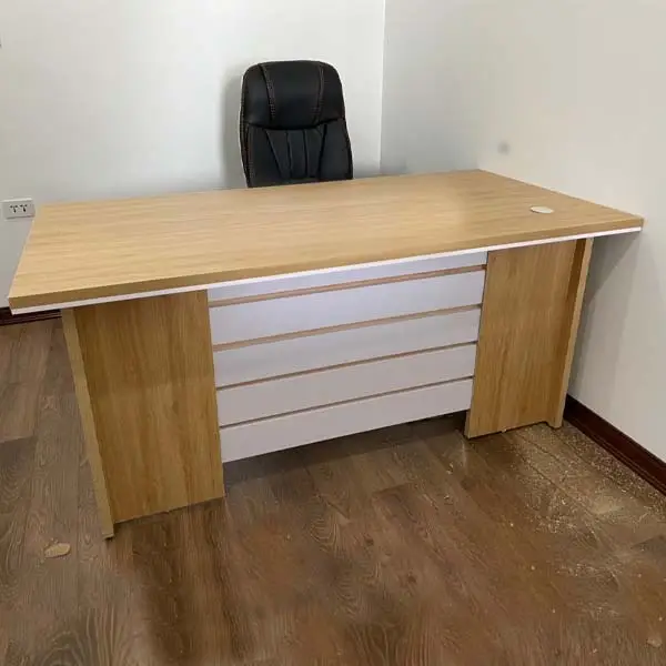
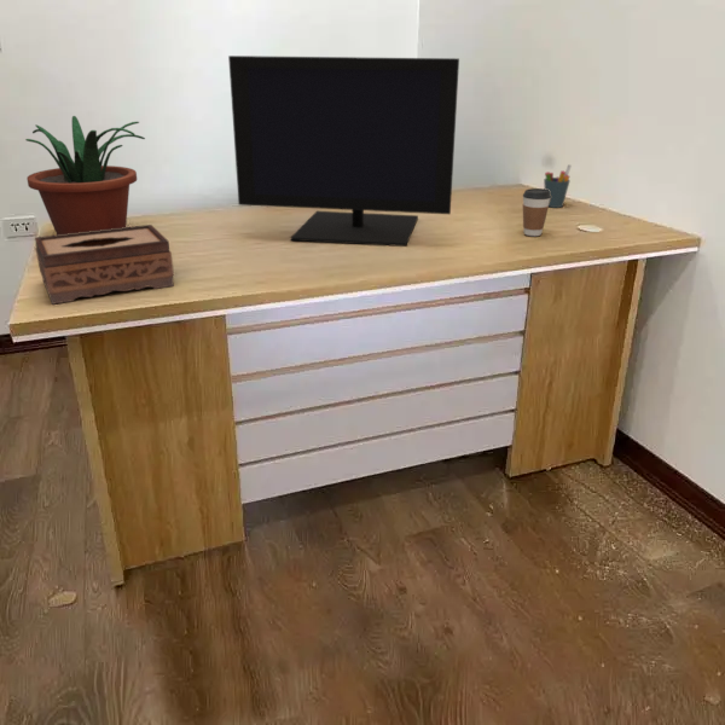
+ pen holder [543,163,573,209]
+ tissue box [34,224,175,306]
+ coffee cup [522,187,551,237]
+ potted plant [24,115,146,236]
+ monitor [227,54,460,248]
